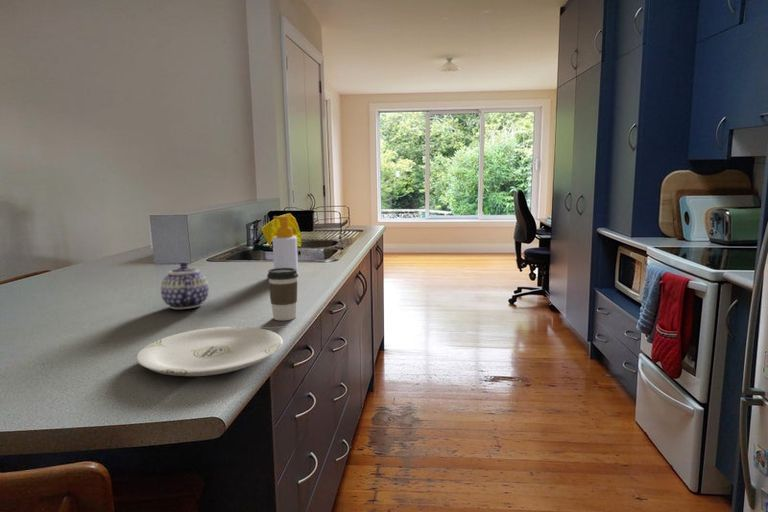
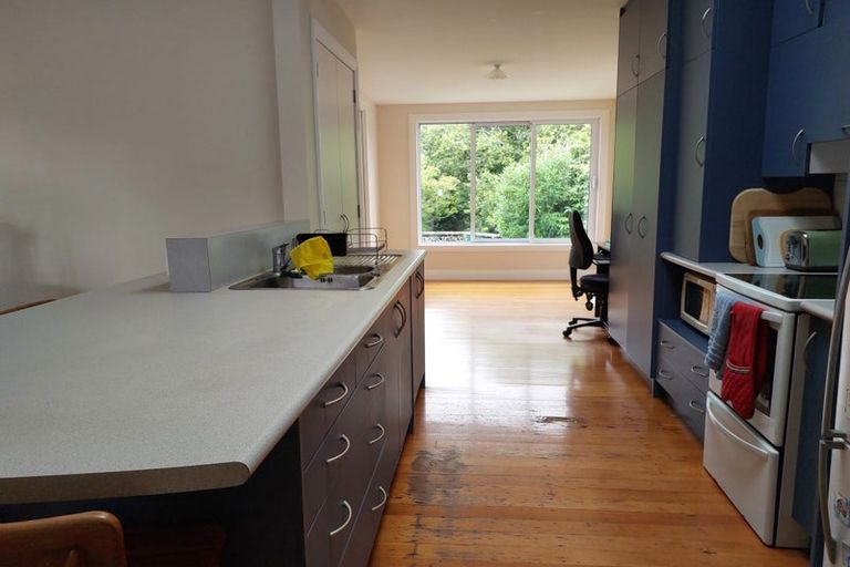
- soap bottle [272,215,299,274]
- plate [135,326,284,377]
- coffee cup [266,268,299,322]
- teapot [160,262,210,310]
